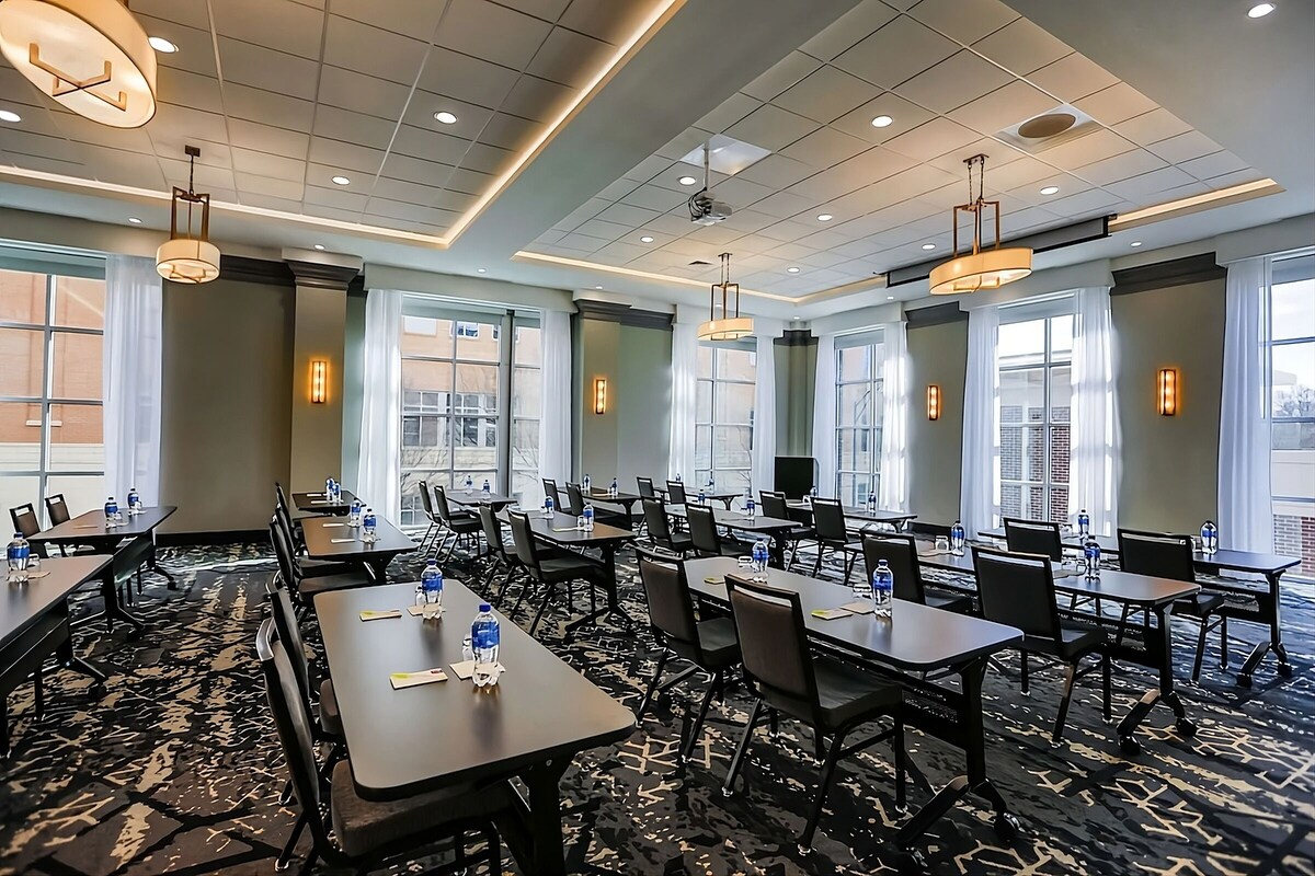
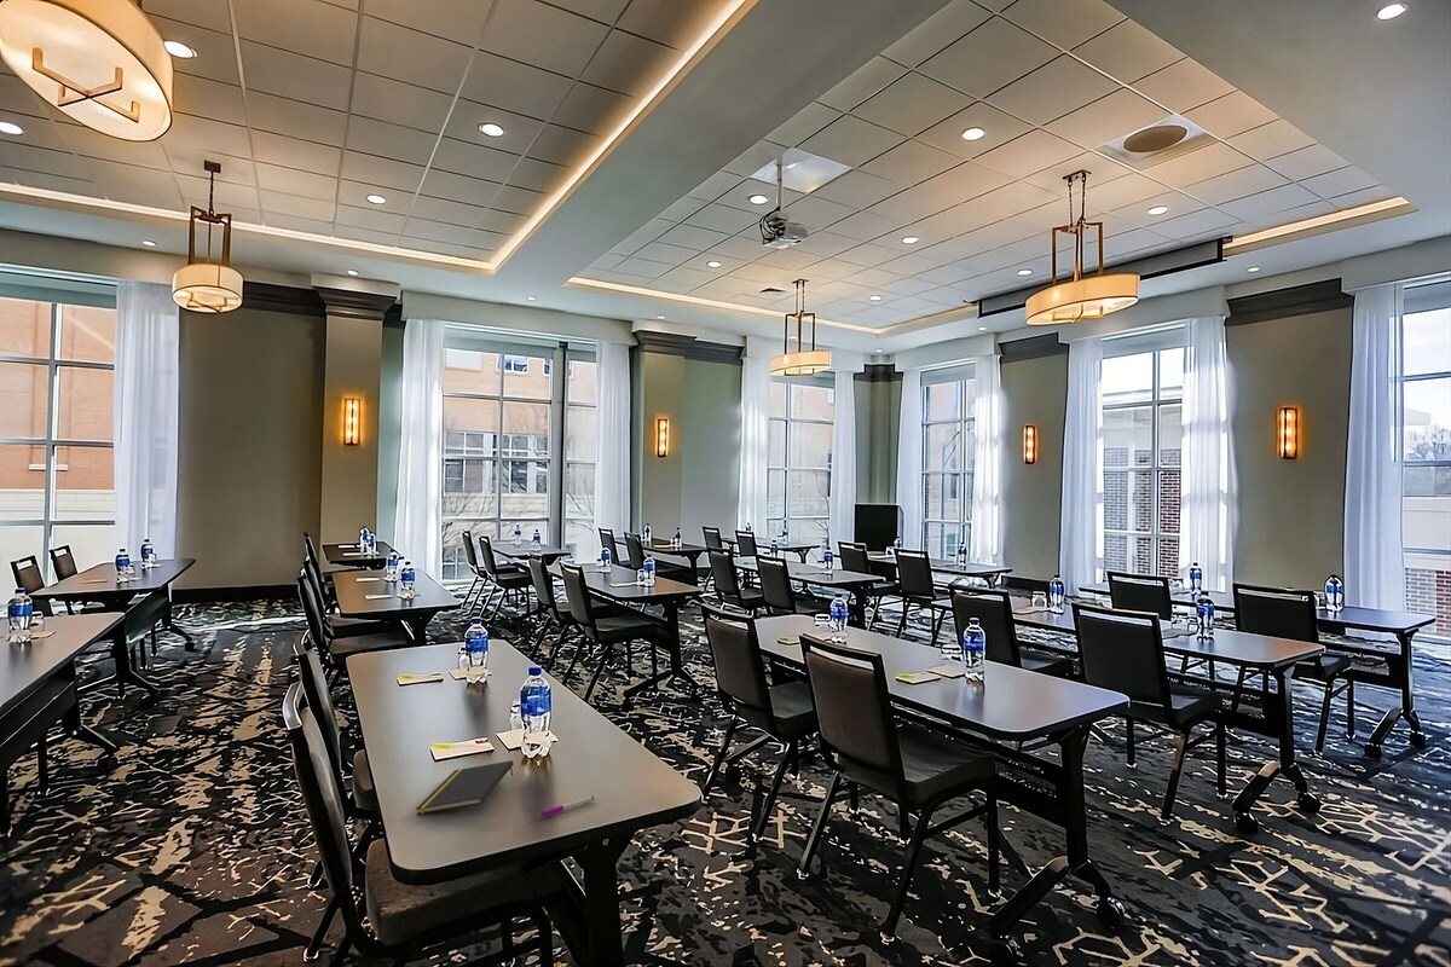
+ pen [540,795,595,818]
+ notepad [415,759,515,816]
